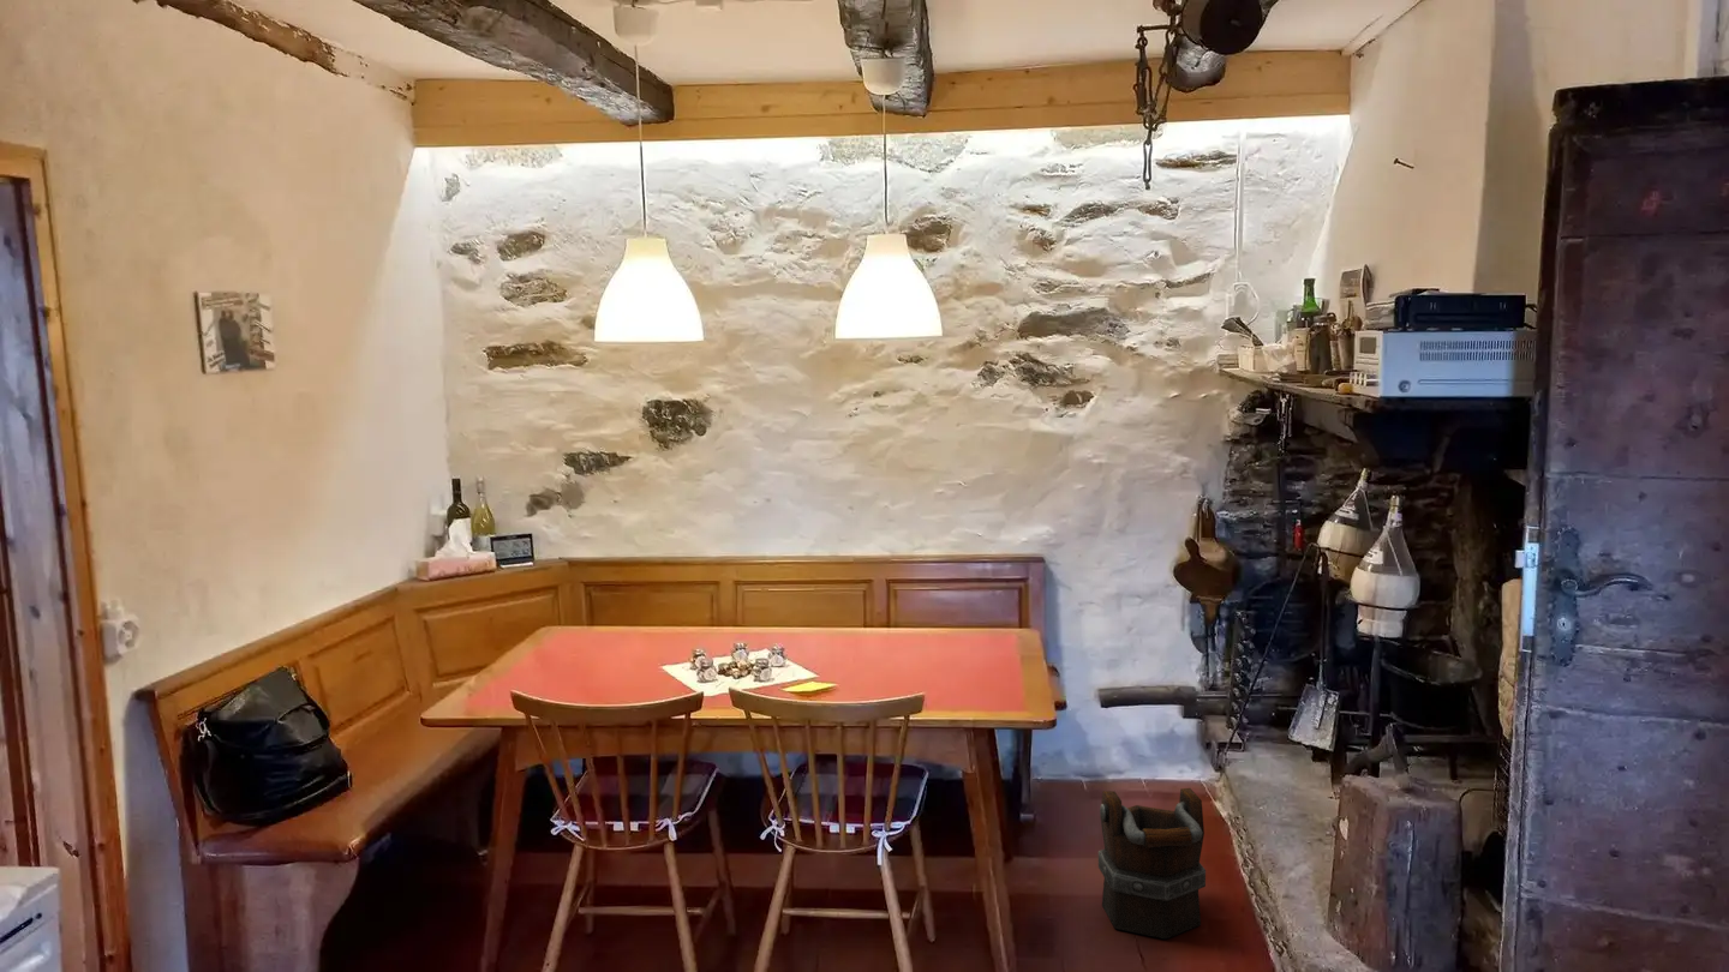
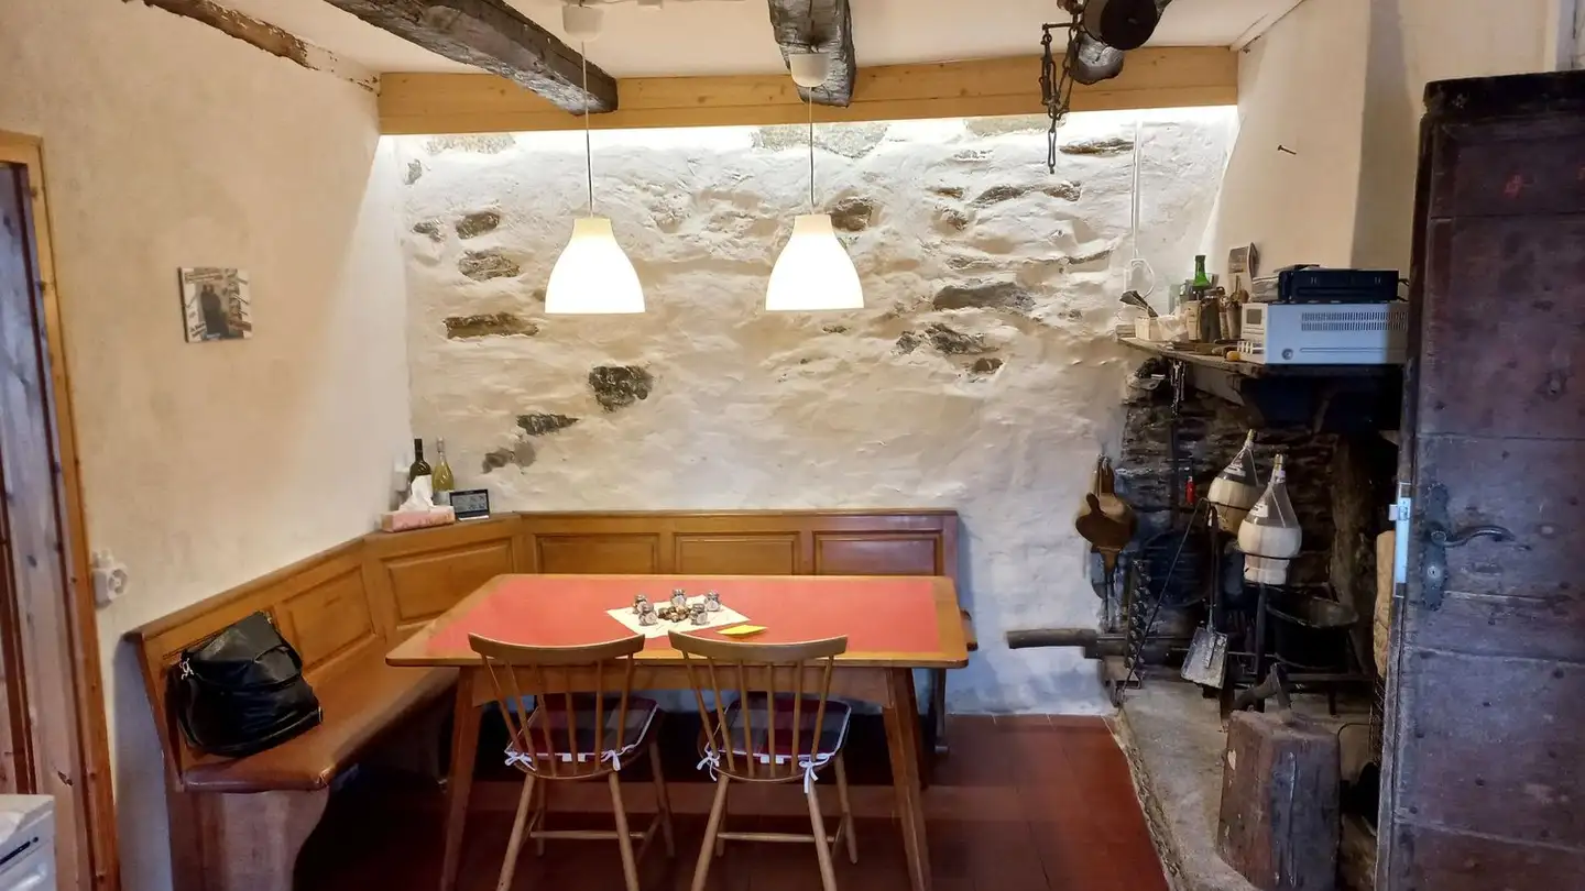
- wooden bucket [1097,787,1207,940]
